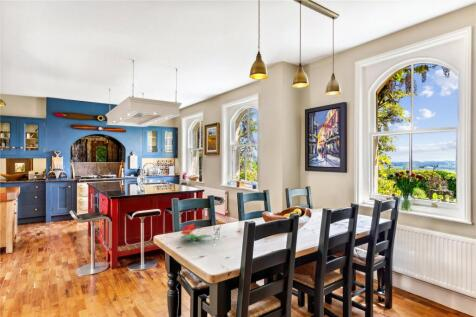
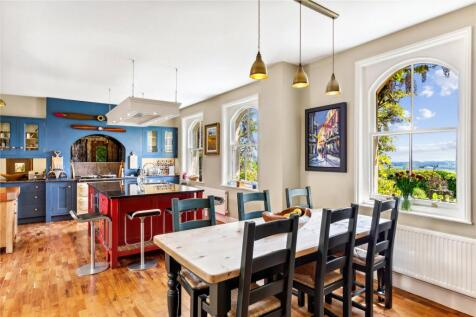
- flower arrangement [179,219,225,243]
